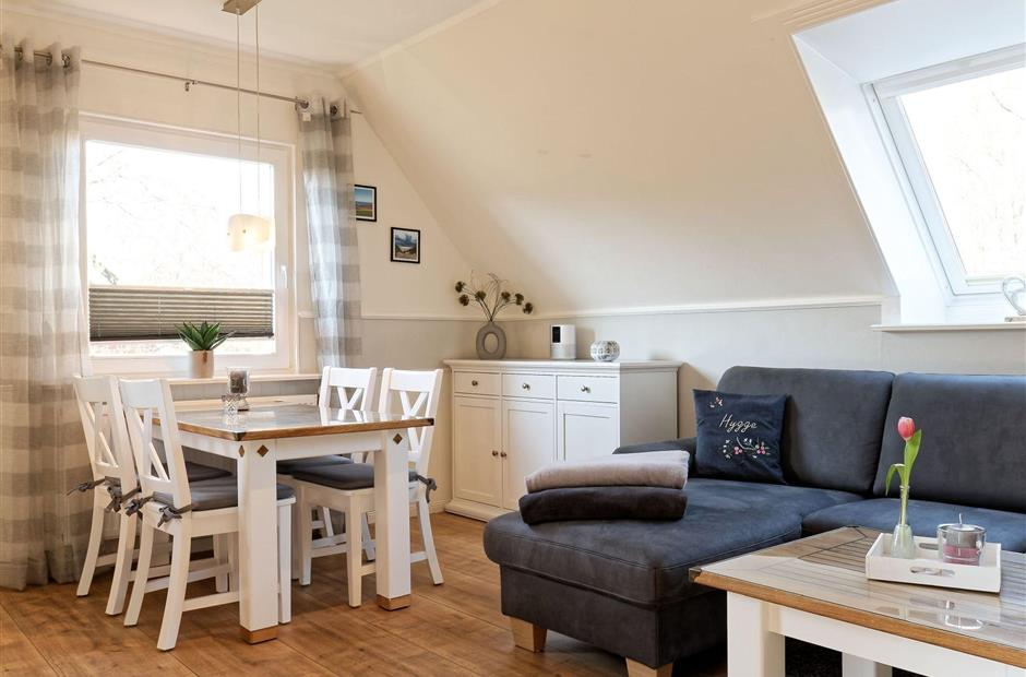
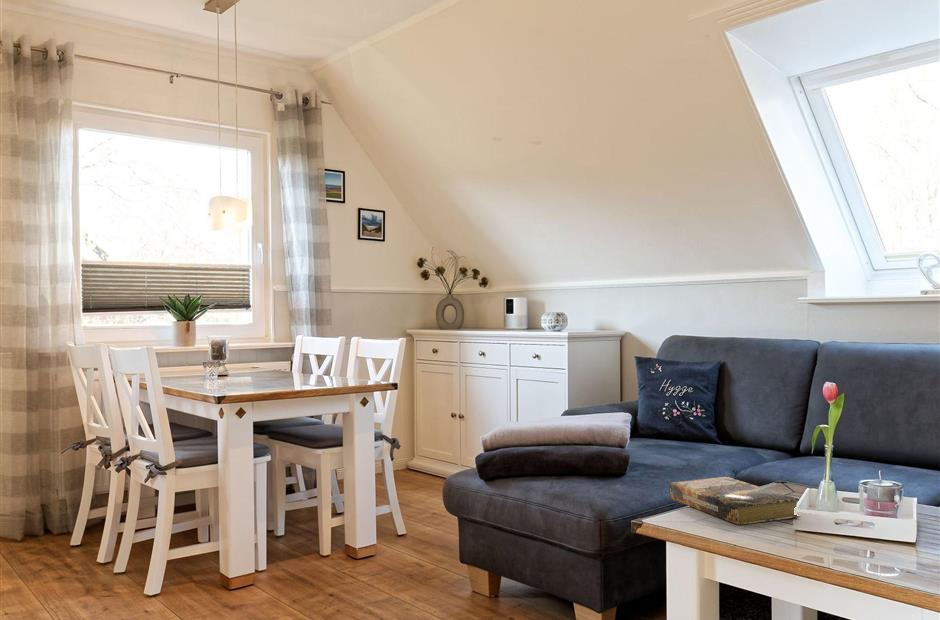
+ book [668,476,801,526]
